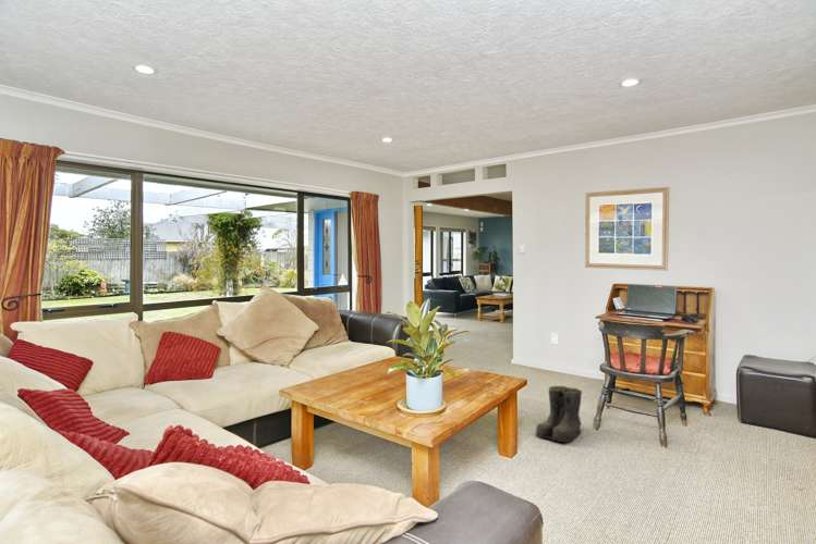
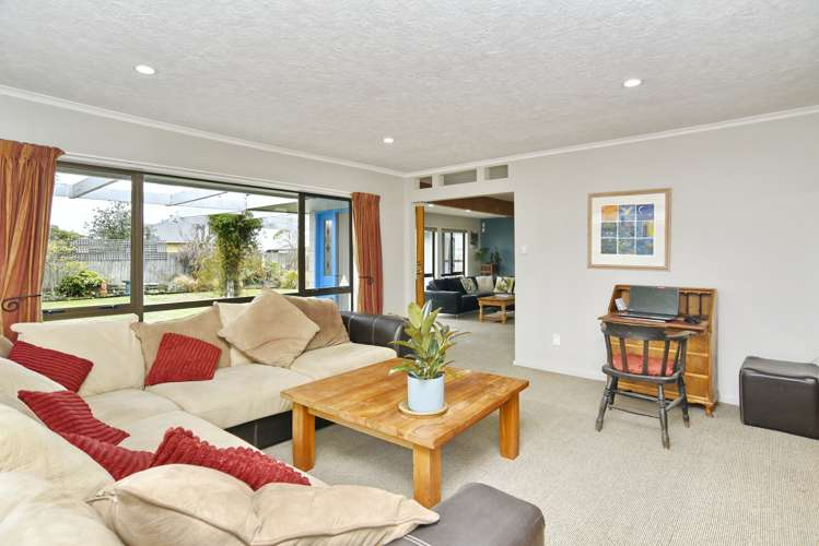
- boots [535,385,583,443]
